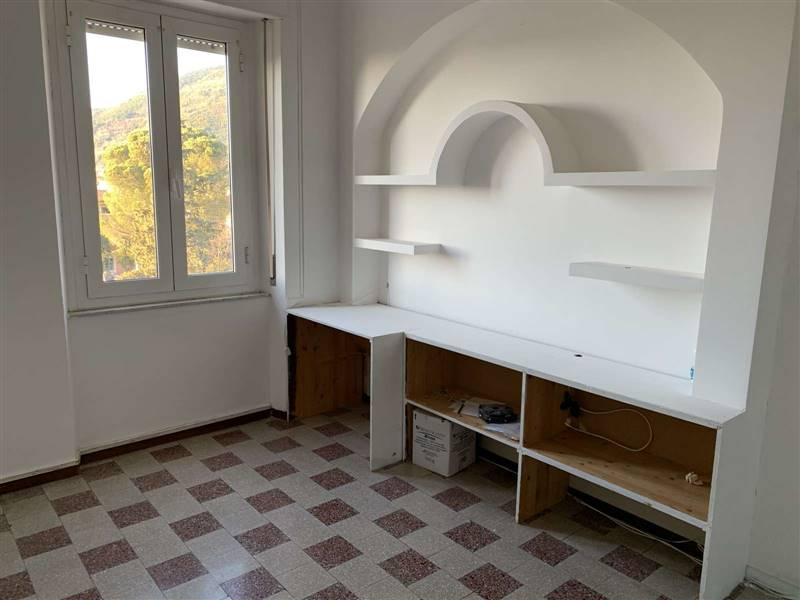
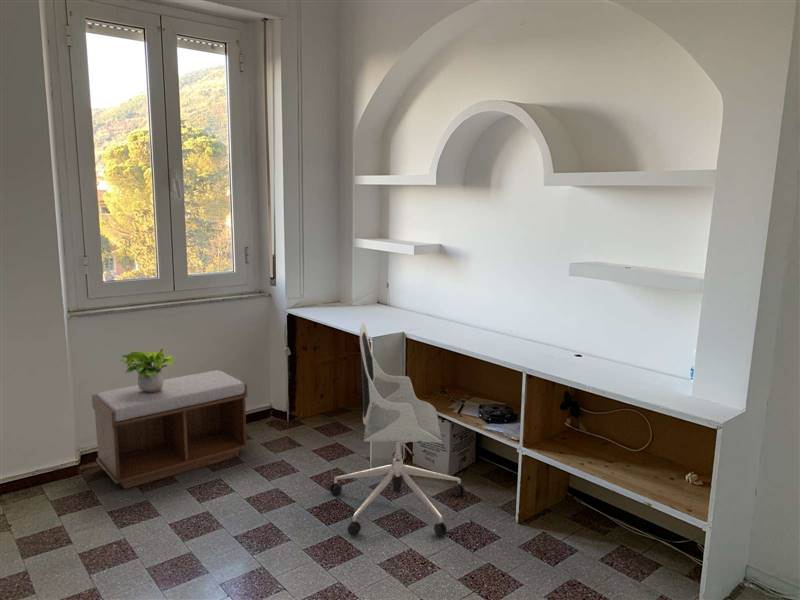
+ bench [91,369,250,490]
+ office chair [328,323,466,537]
+ potted plant [120,347,175,393]
